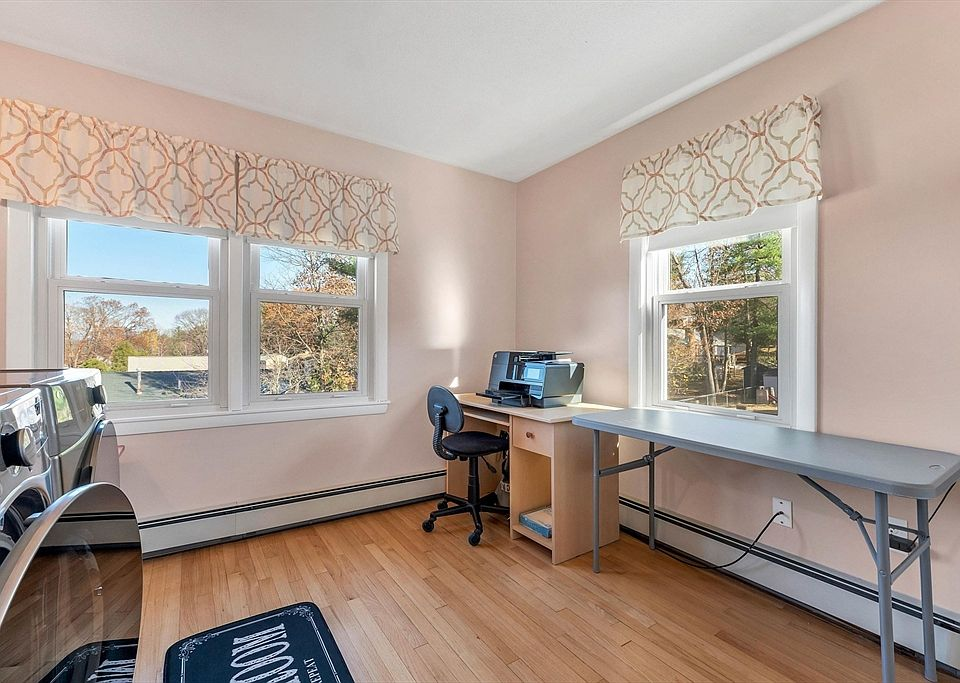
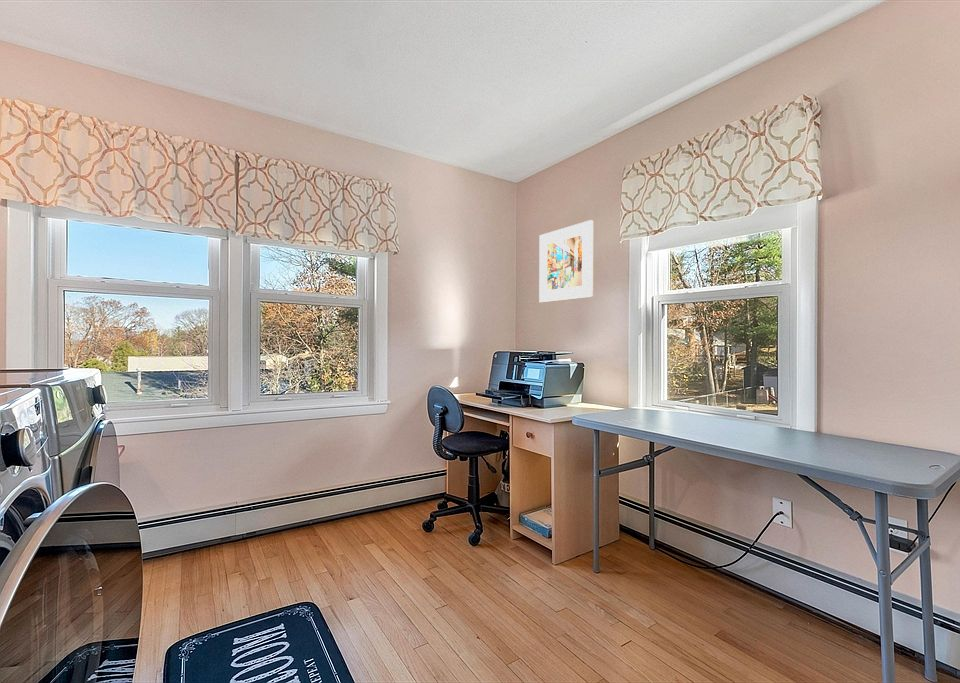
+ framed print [538,219,594,303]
